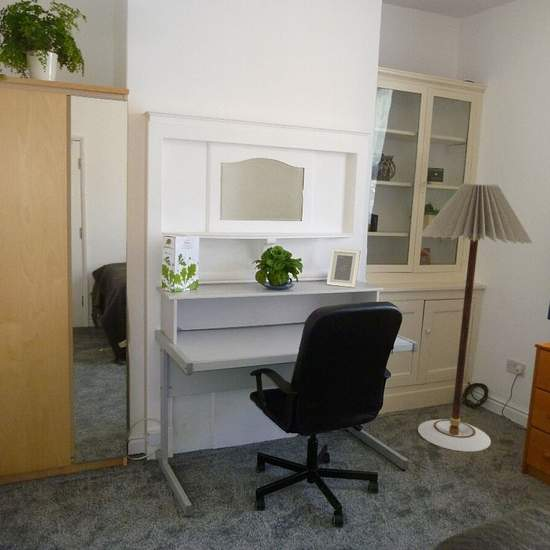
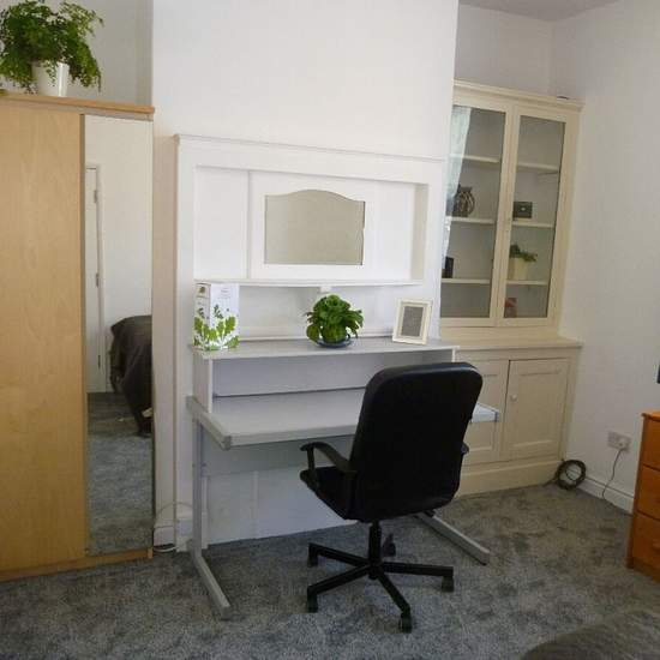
- floor lamp [417,182,533,452]
